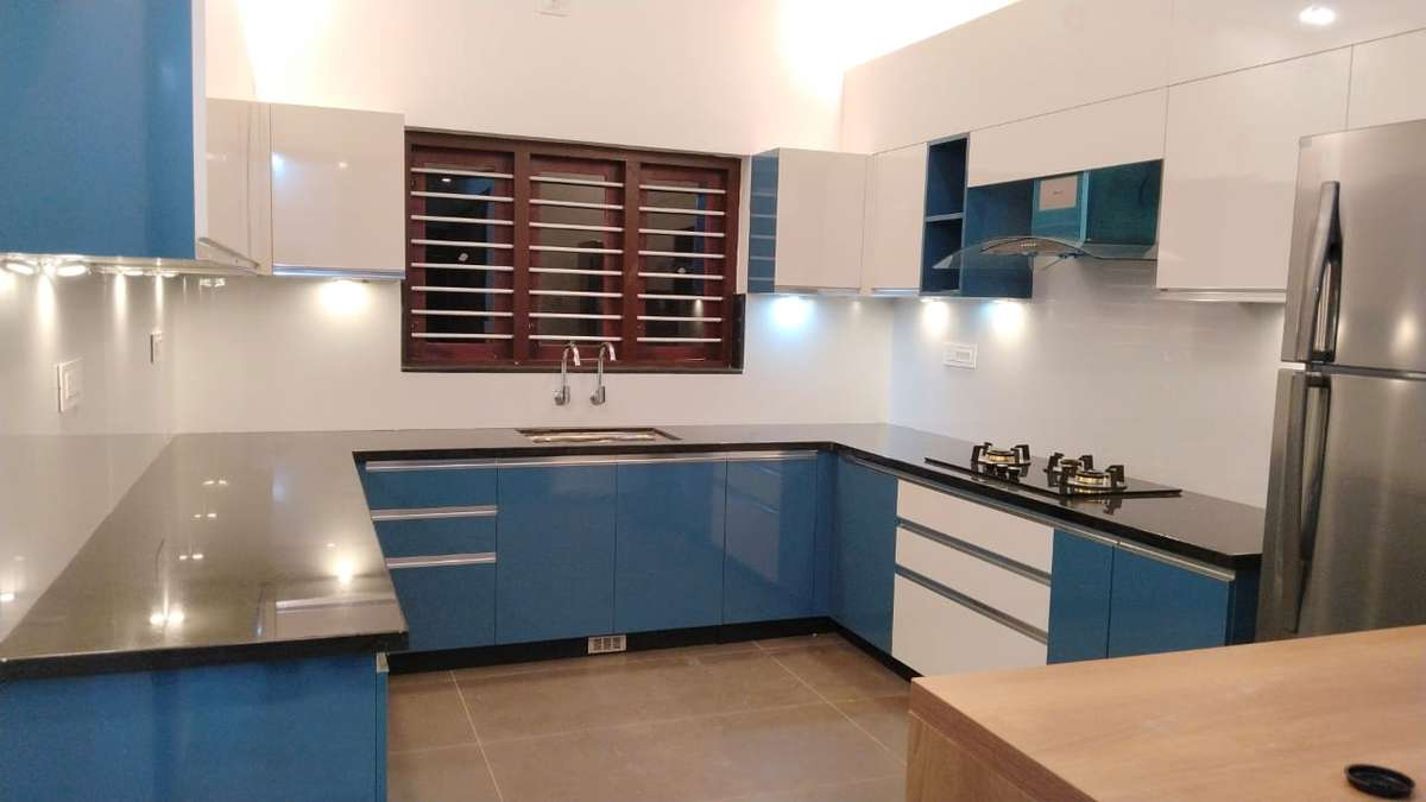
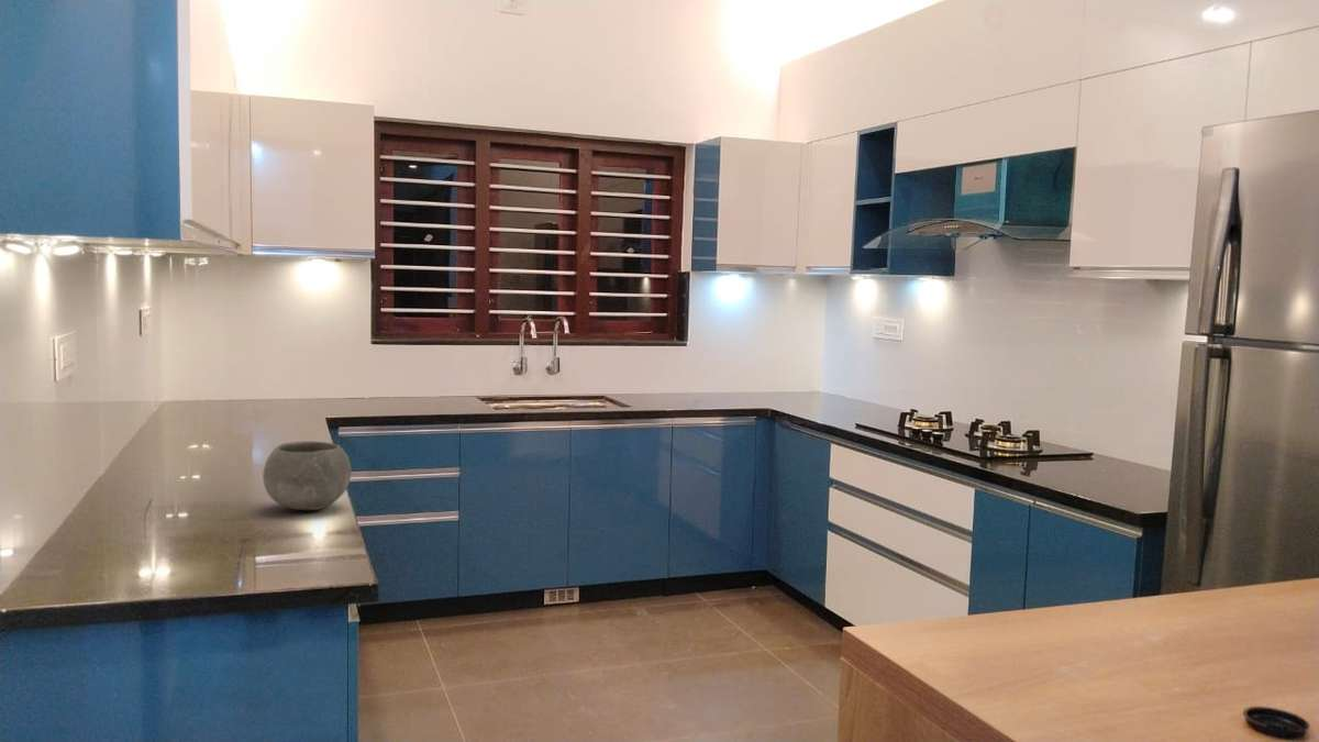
+ bowl [262,440,353,511]
